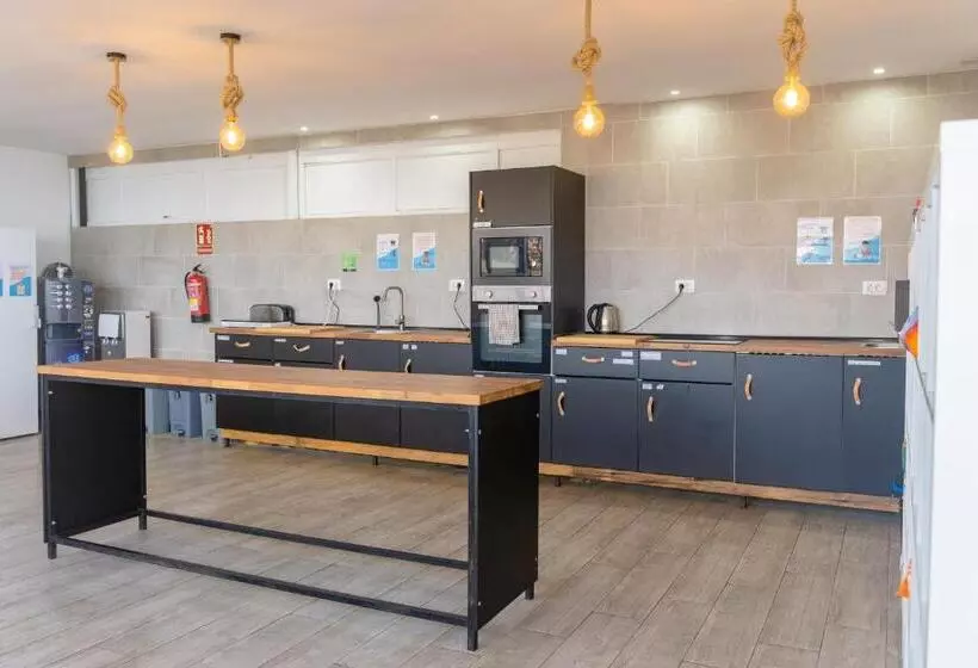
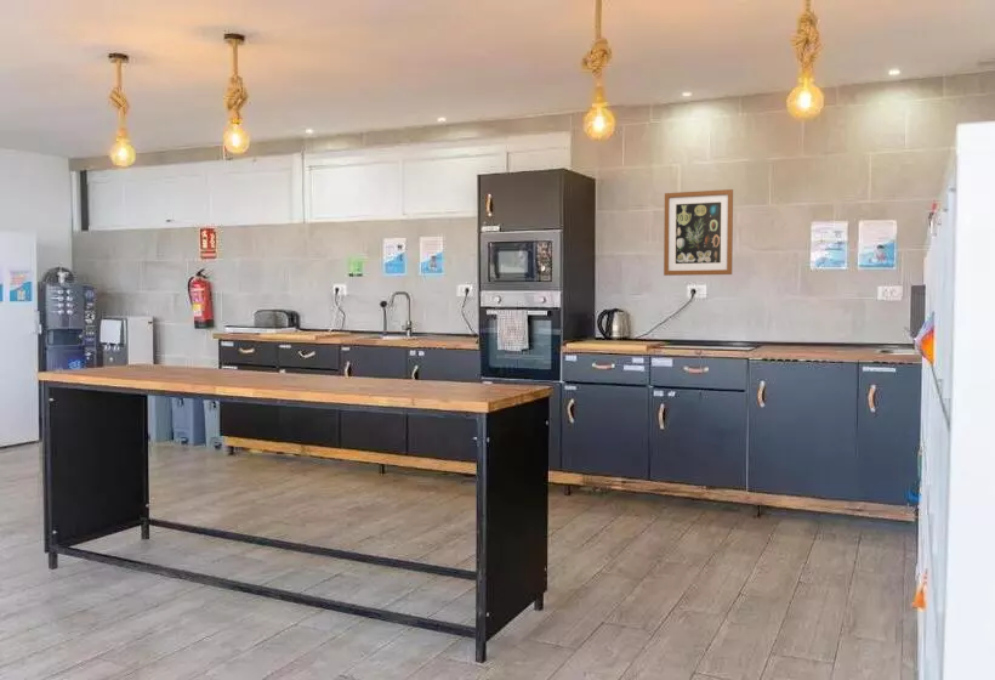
+ wall art [663,188,734,277]
